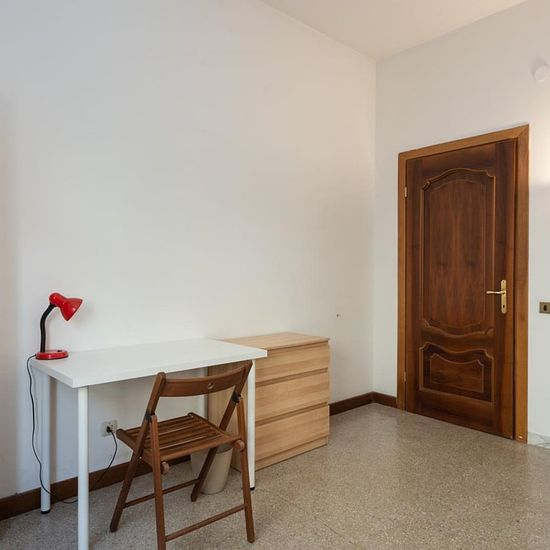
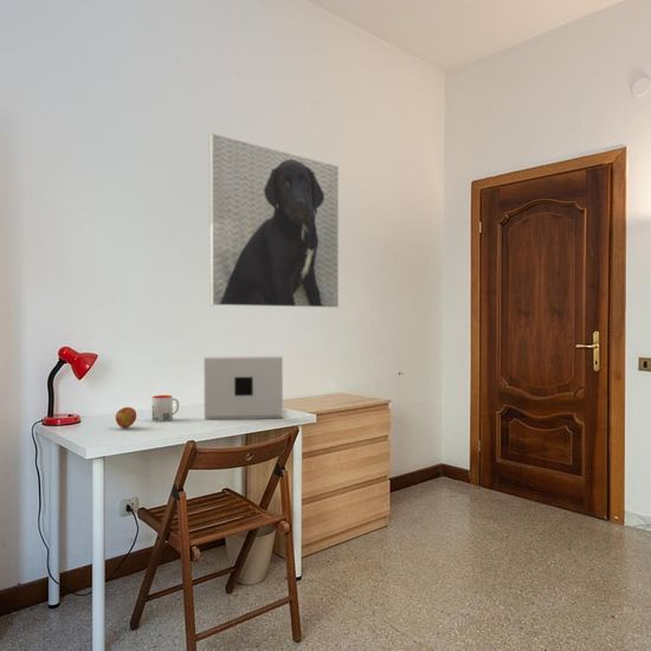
+ apple [115,406,137,430]
+ mug [152,394,180,423]
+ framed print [208,133,340,309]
+ laptop [202,355,284,420]
